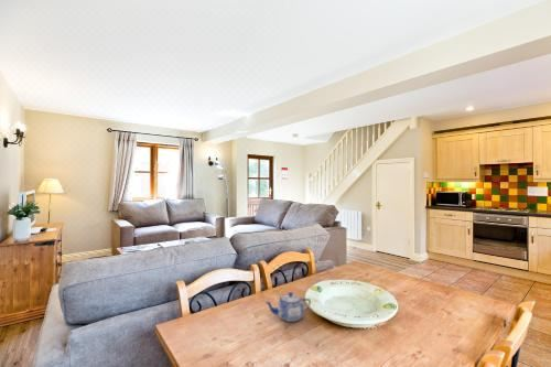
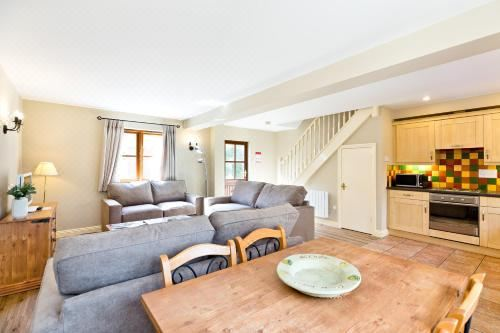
- teapot [264,291,312,323]
